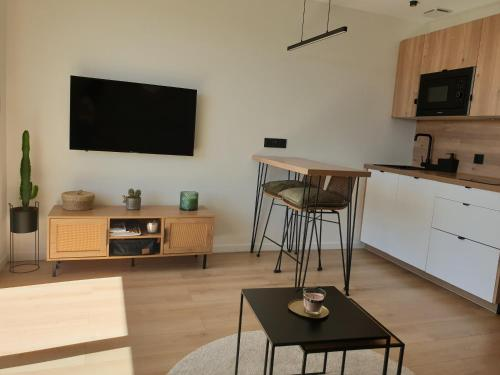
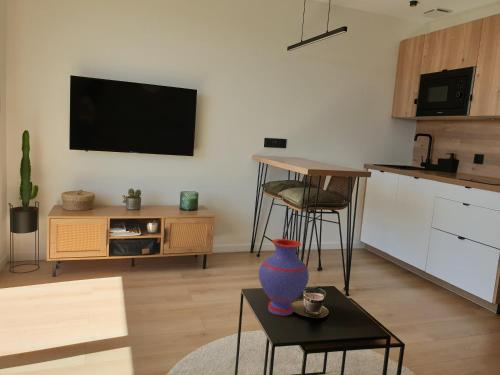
+ vase [258,238,310,317]
